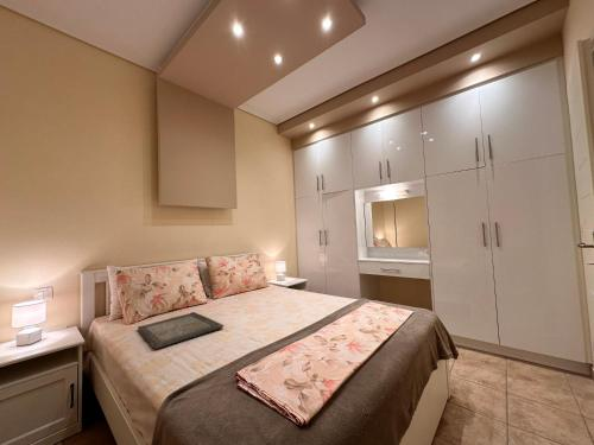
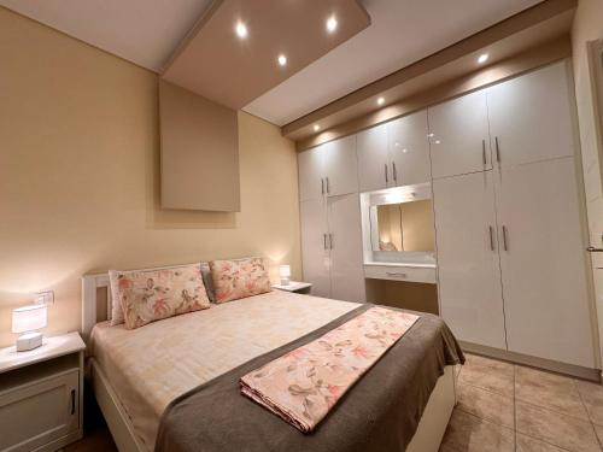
- serving tray [137,311,225,350]
